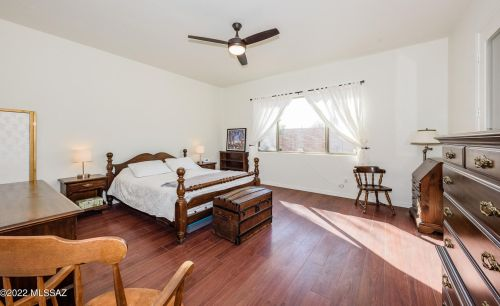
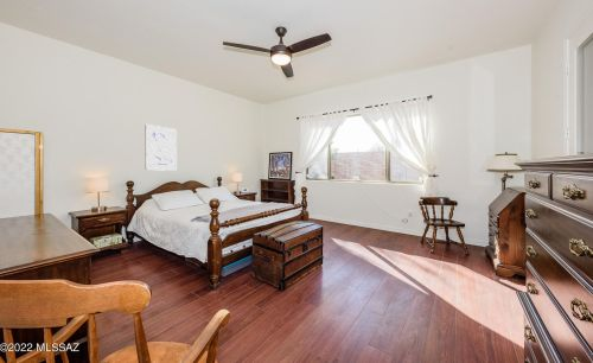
+ wall art [144,123,178,172]
